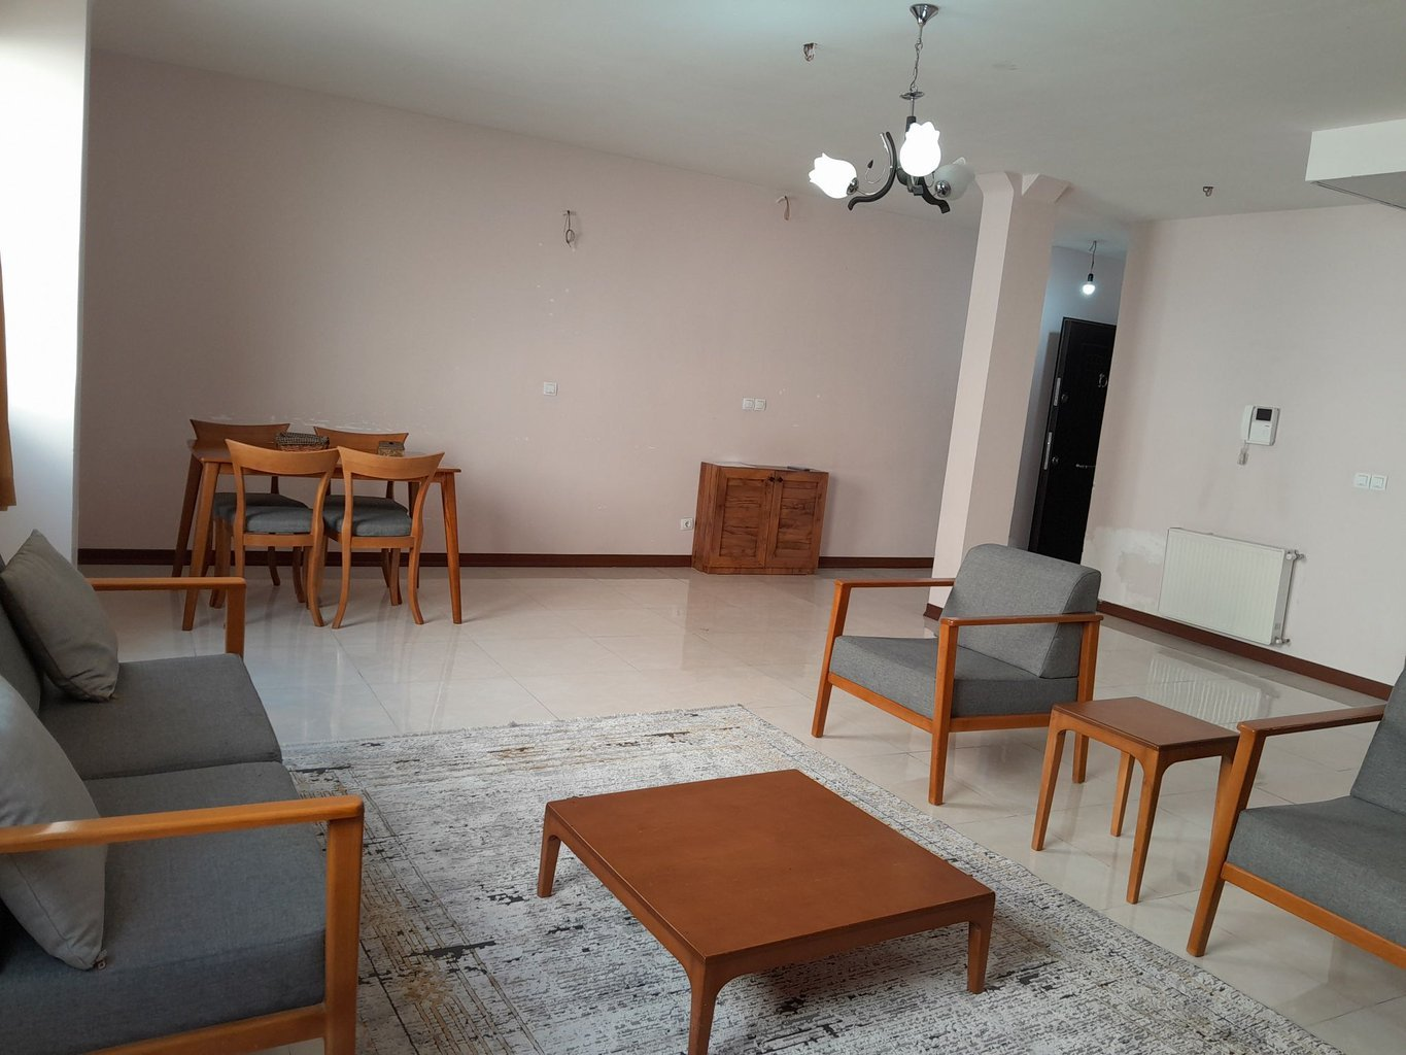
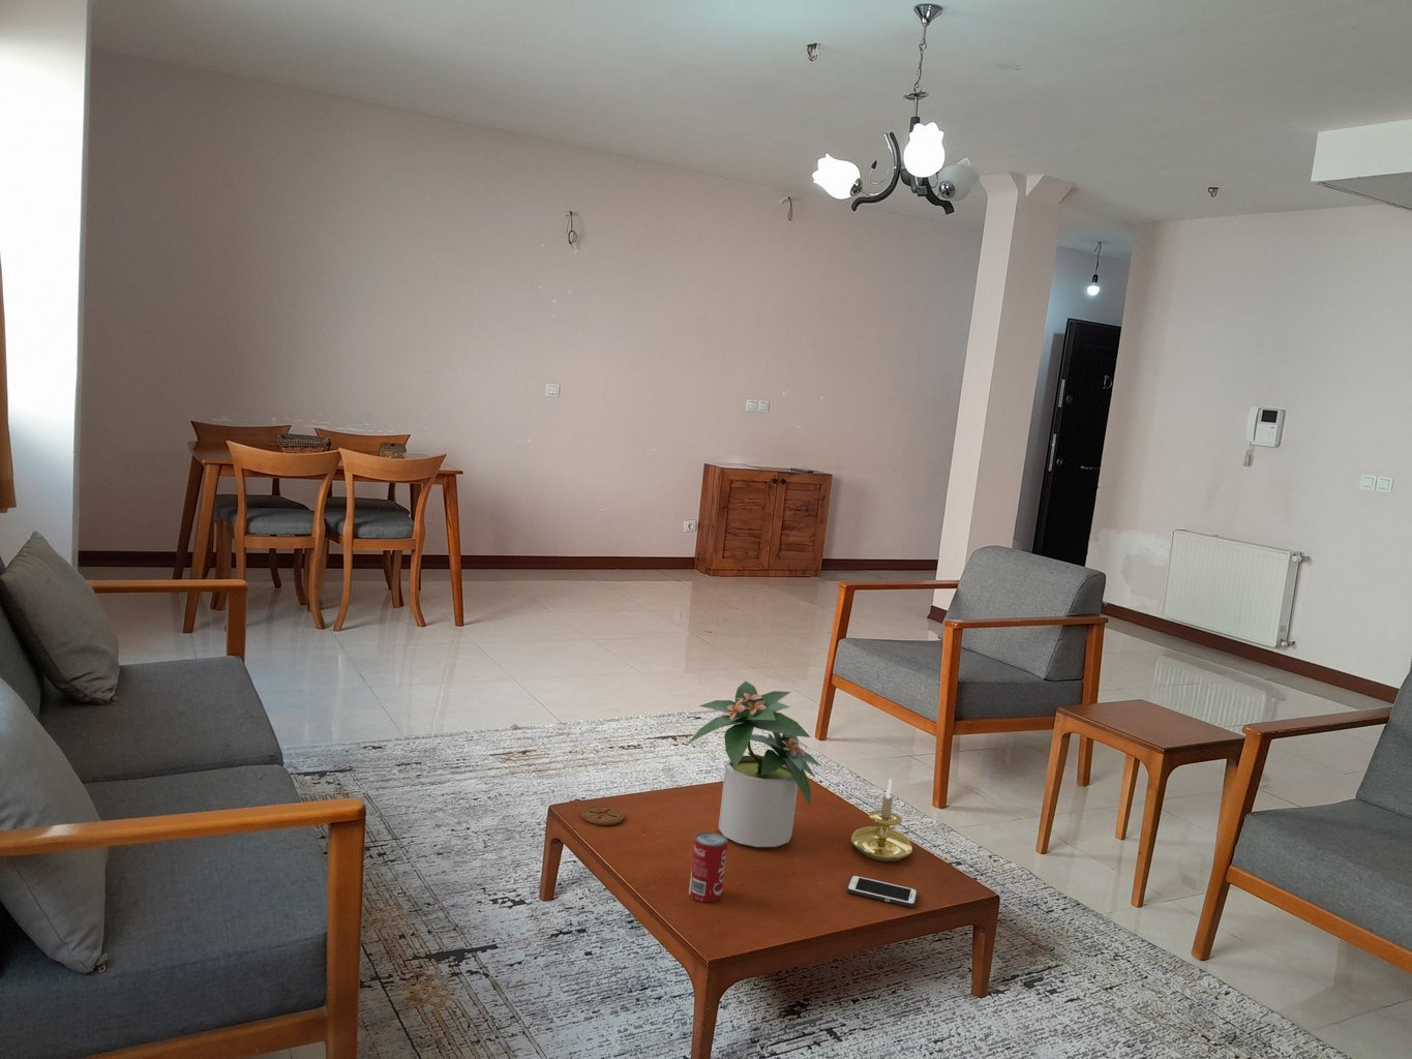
+ potted plant [687,681,822,848]
+ beverage can [688,831,728,903]
+ candle holder [850,778,914,862]
+ cell phone [846,874,919,908]
+ coaster [581,804,625,827]
